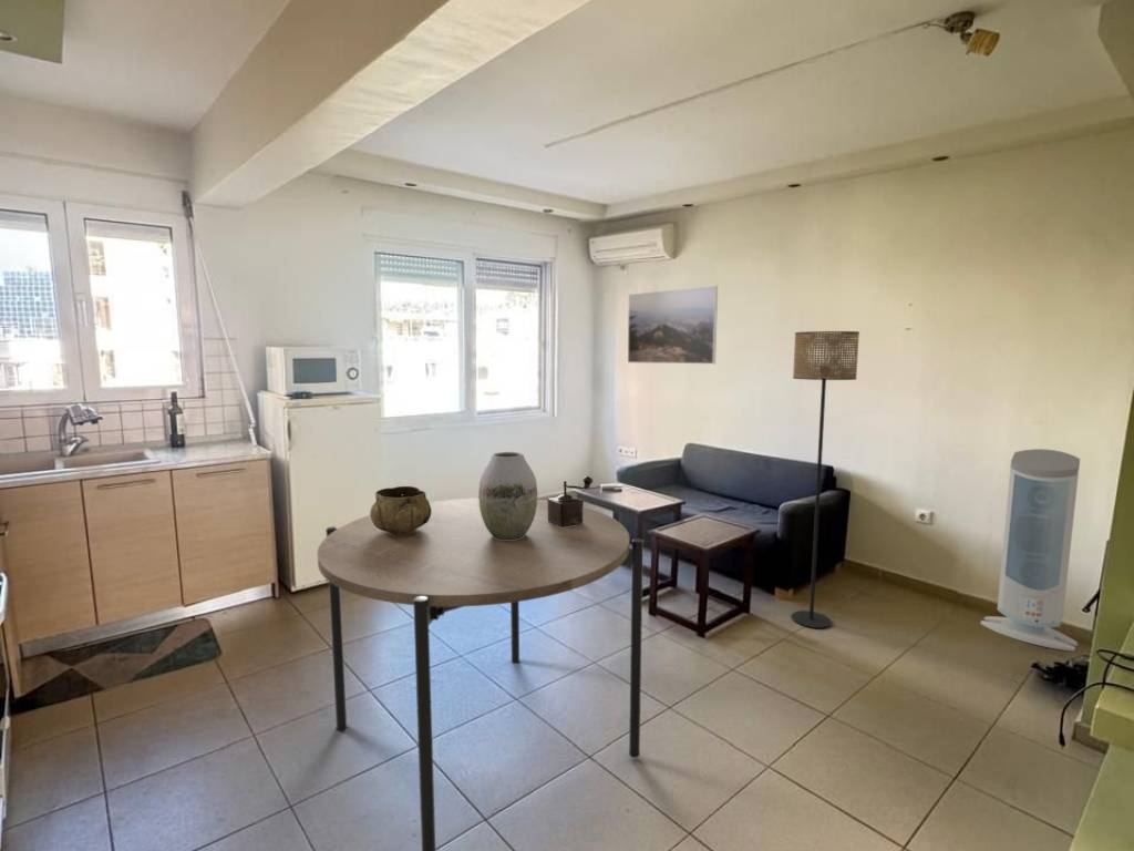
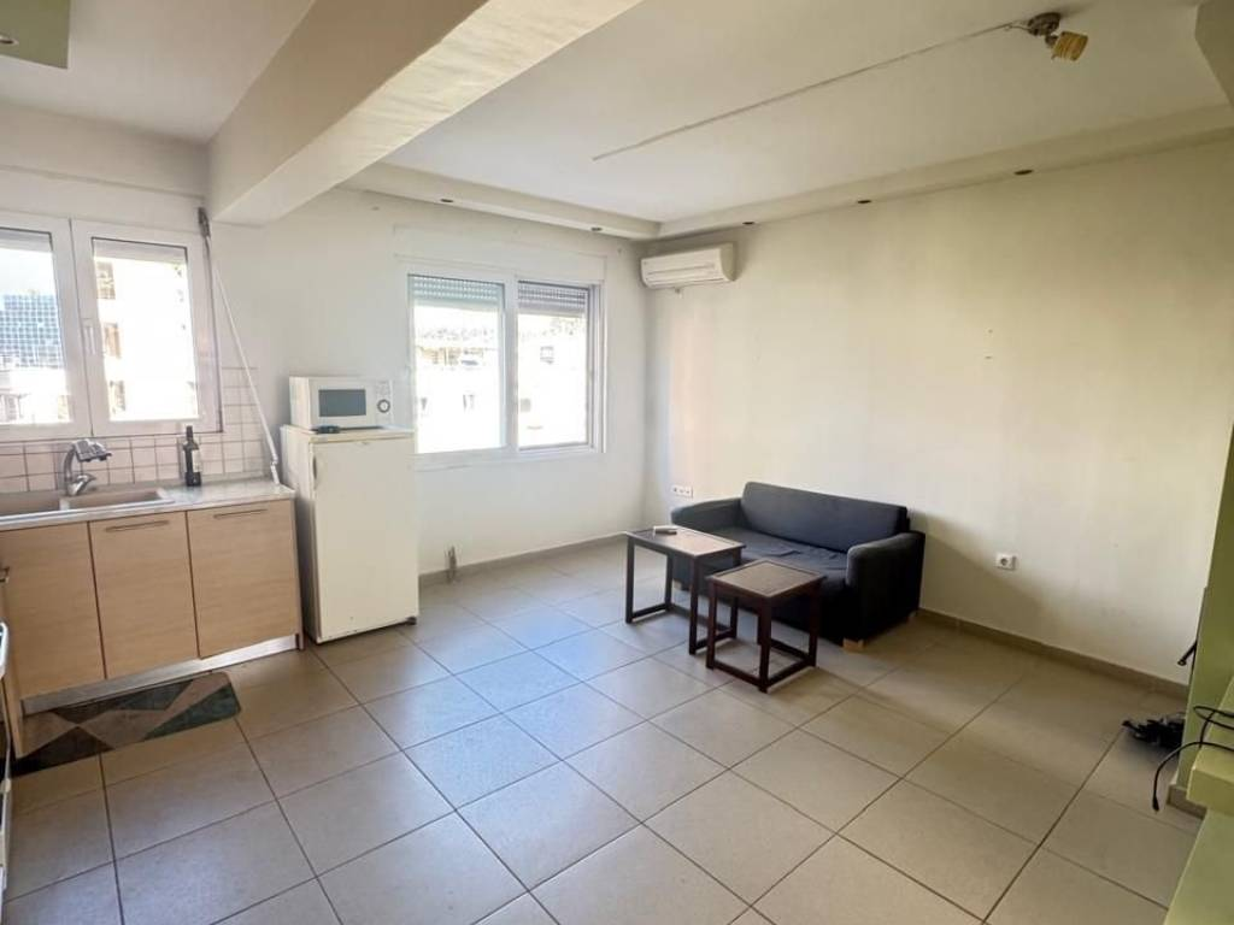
- pepper mill [547,475,594,527]
- dining table [317,496,645,851]
- air purifier [979,448,1081,653]
- floor lamp [791,330,860,629]
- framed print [627,285,719,366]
- decorative bowl [369,485,432,535]
- vase [477,451,538,540]
